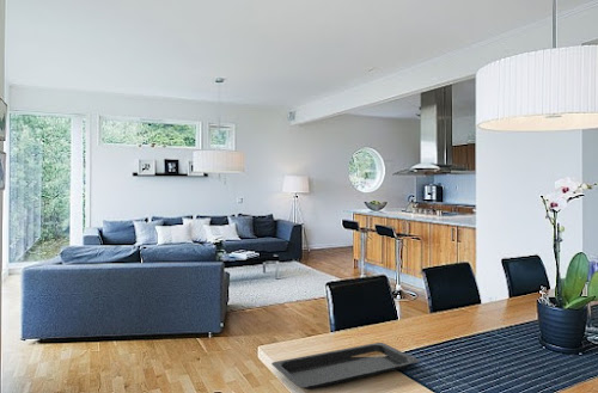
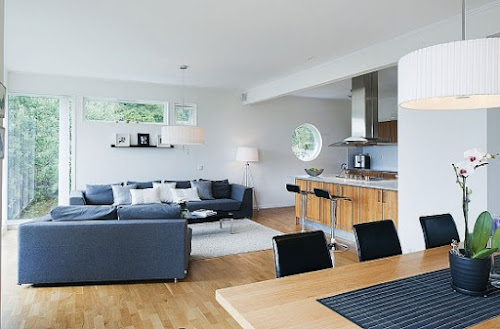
- serving tray [270,342,421,391]
